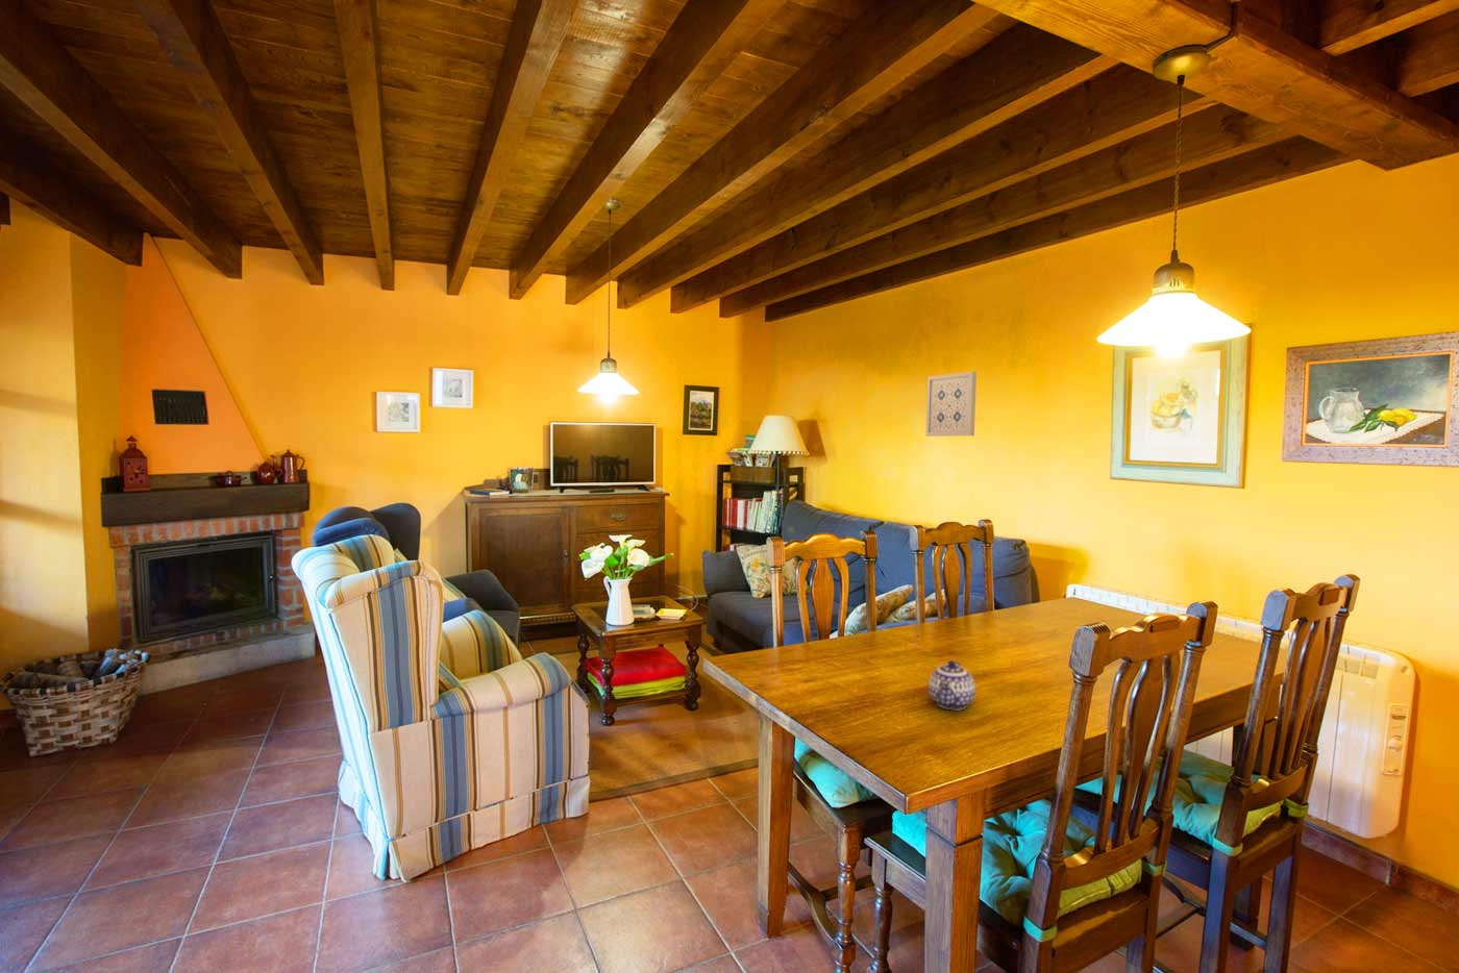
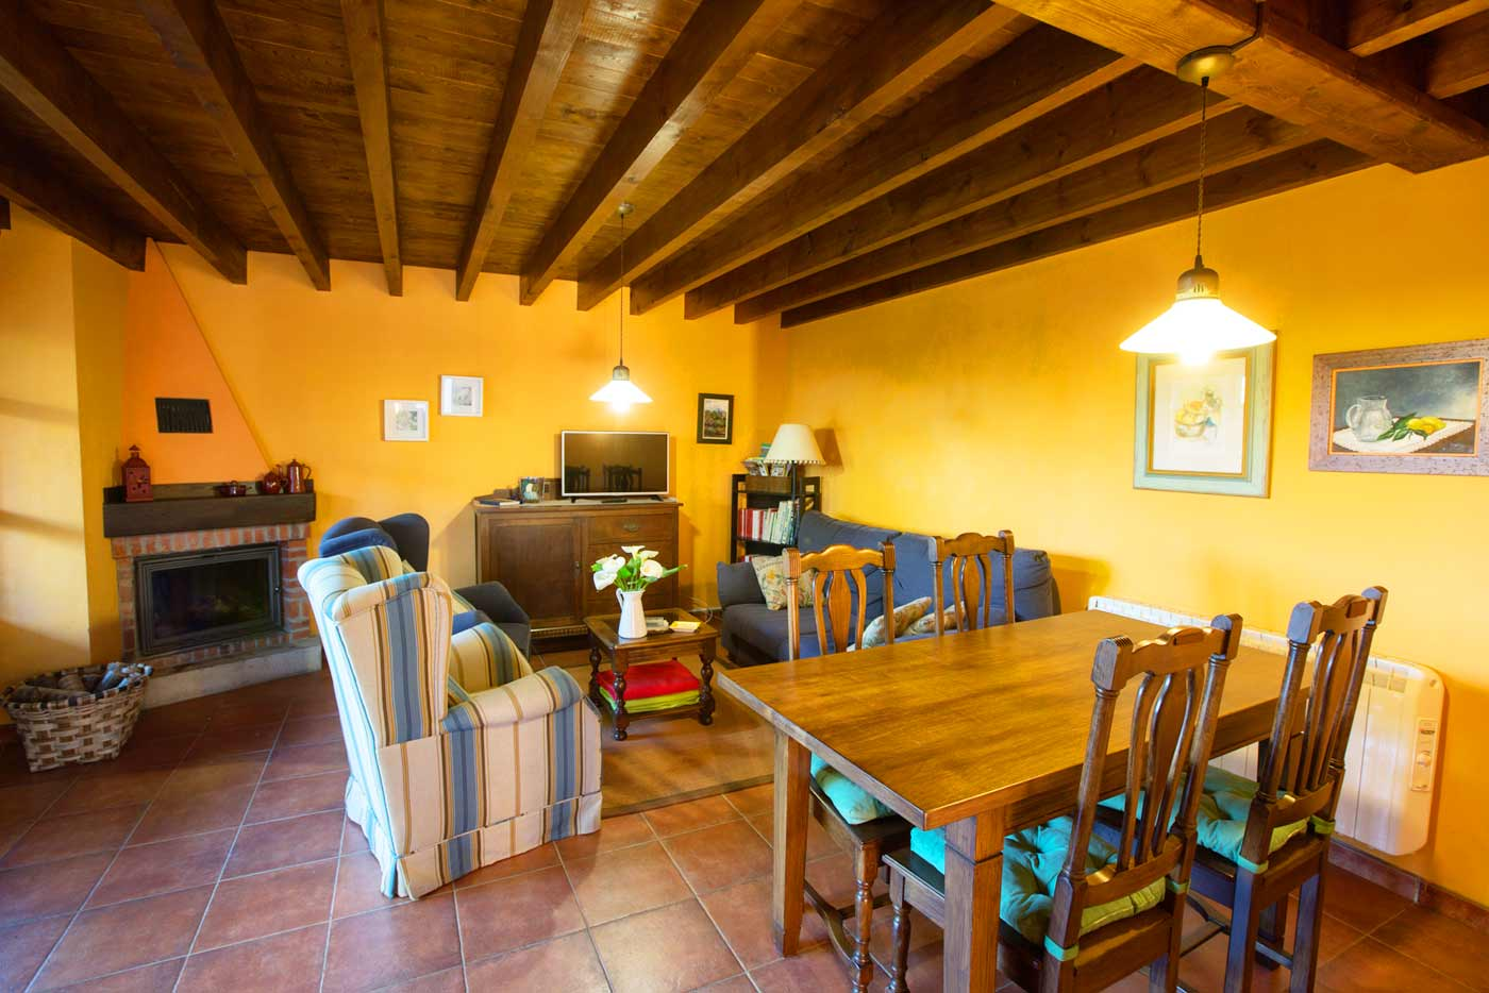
- teapot [928,659,977,710]
- wall art [925,371,978,438]
